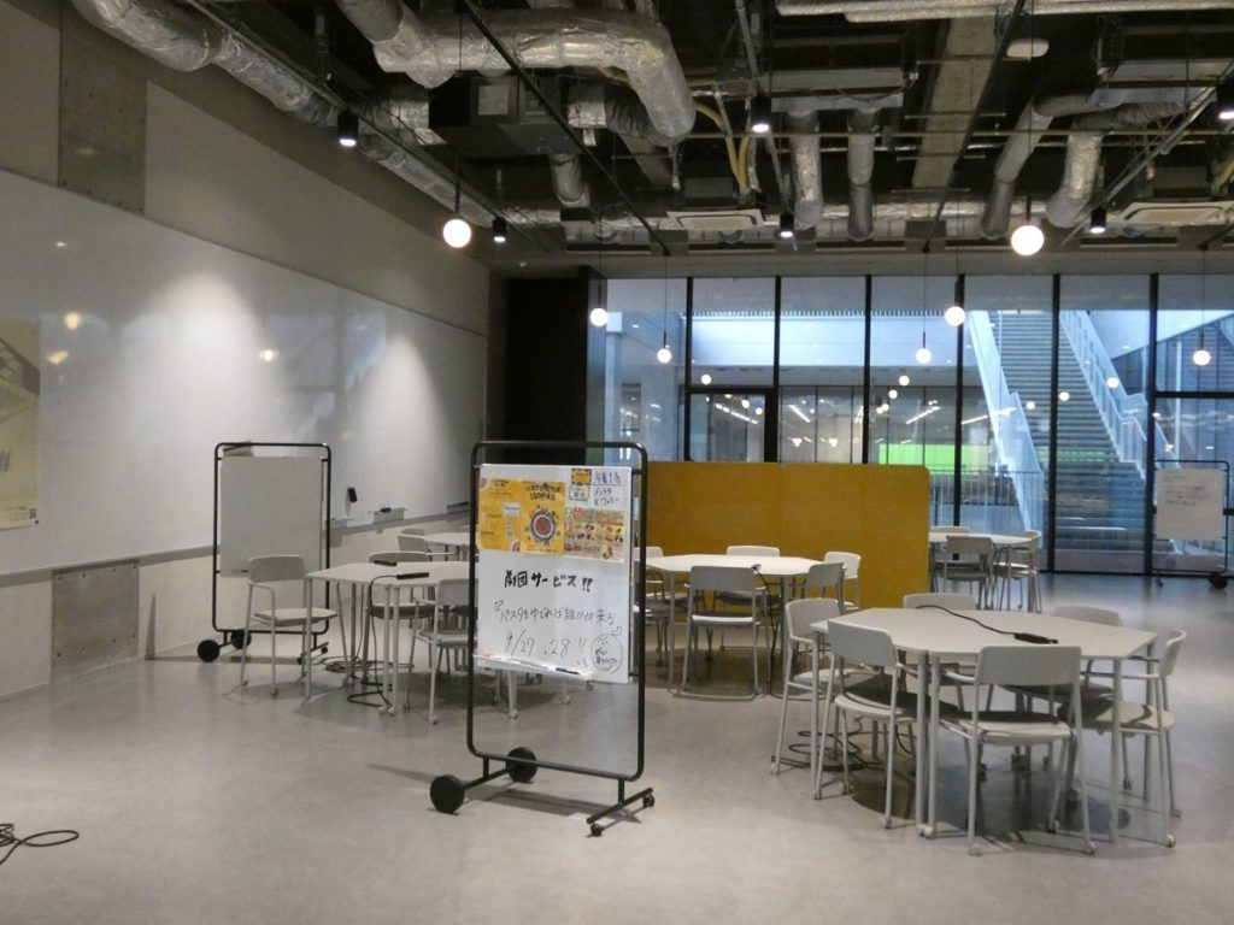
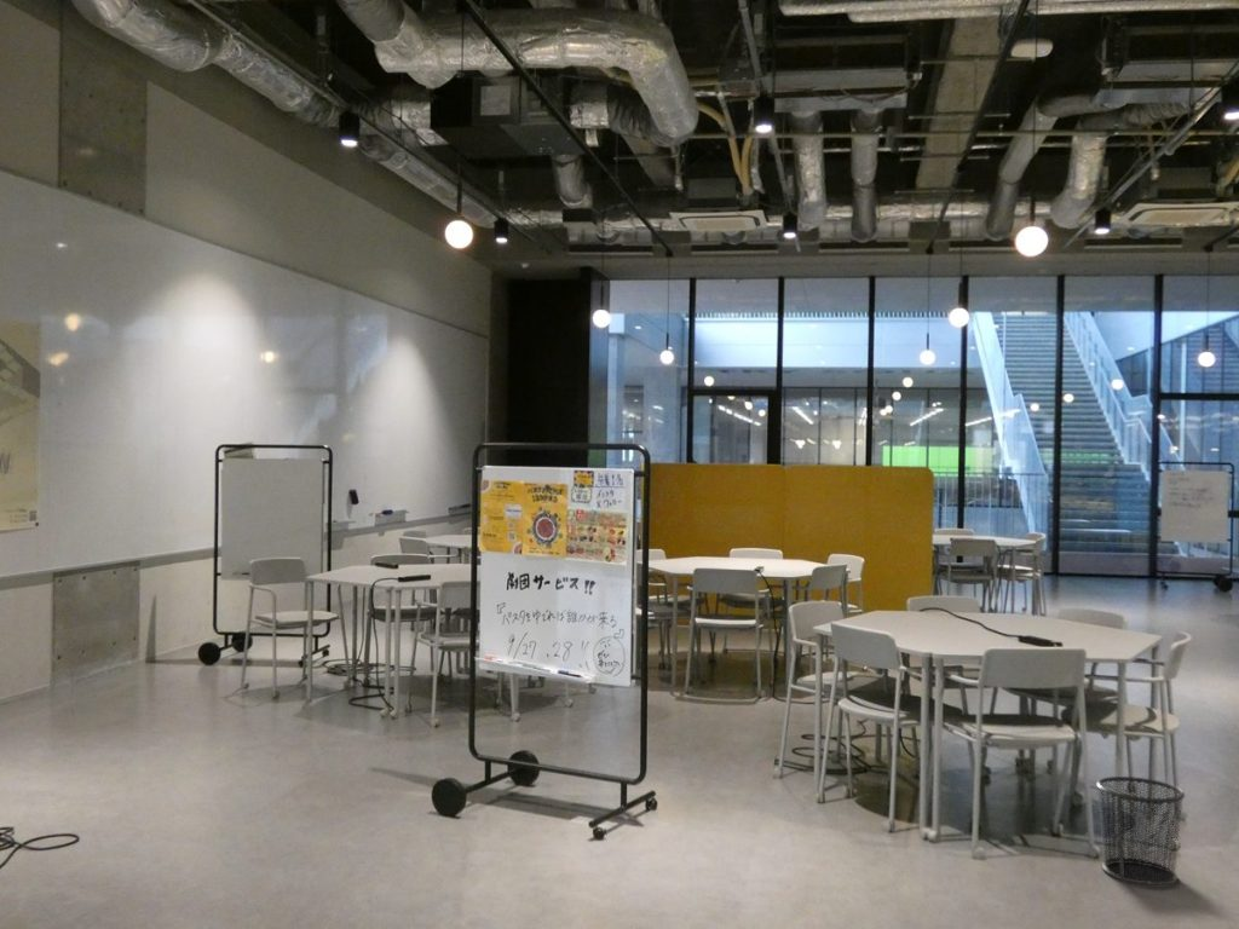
+ waste bin [1095,775,1186,887]
